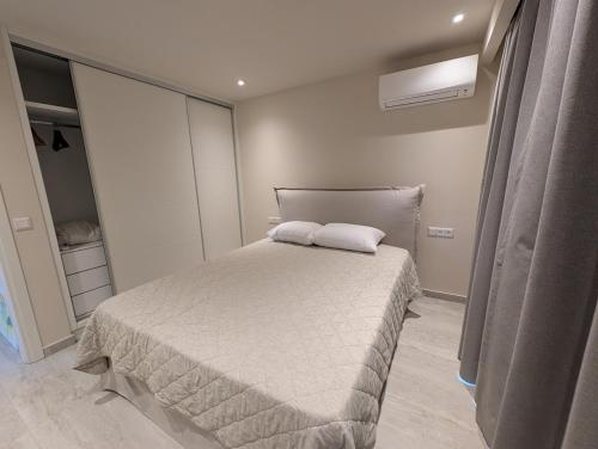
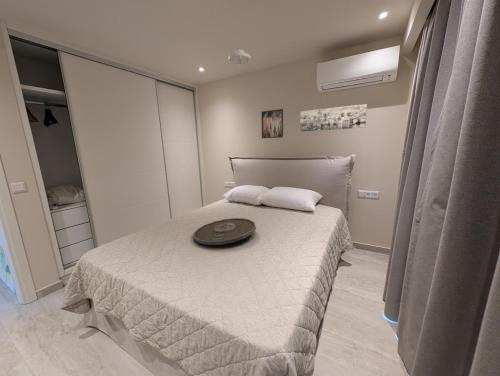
+ serving tray [193,217,257,246]
+ ceiling light [228,49,252,67]
+ wall art [299,103,368,133]
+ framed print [260,108,284,139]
